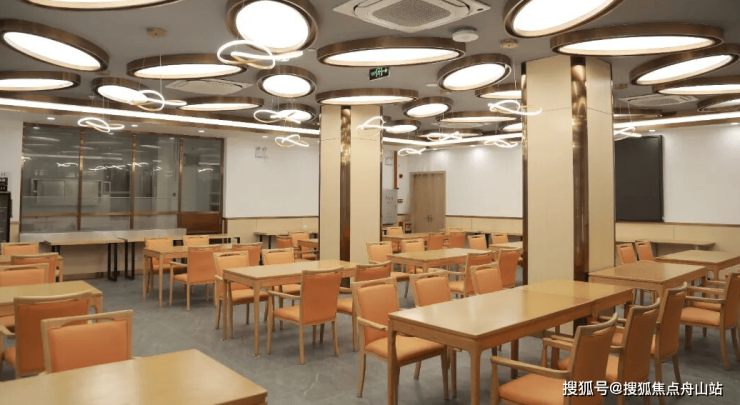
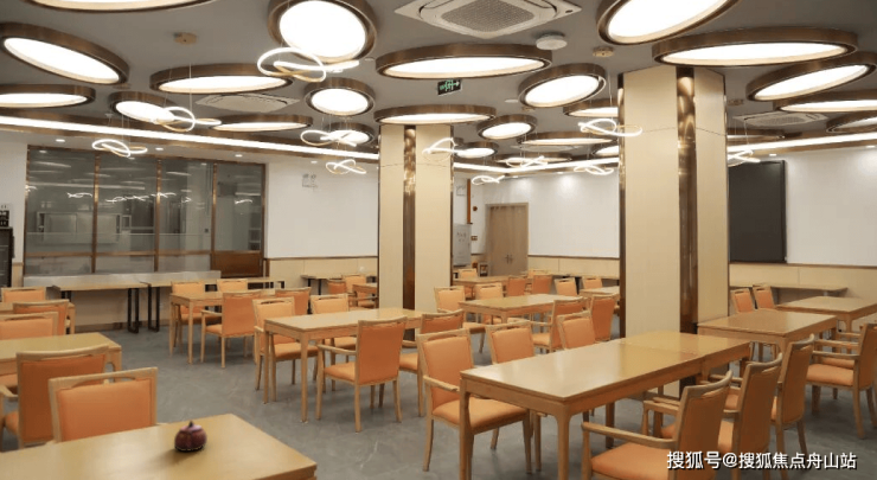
+ teapot [173,418,209,453]
